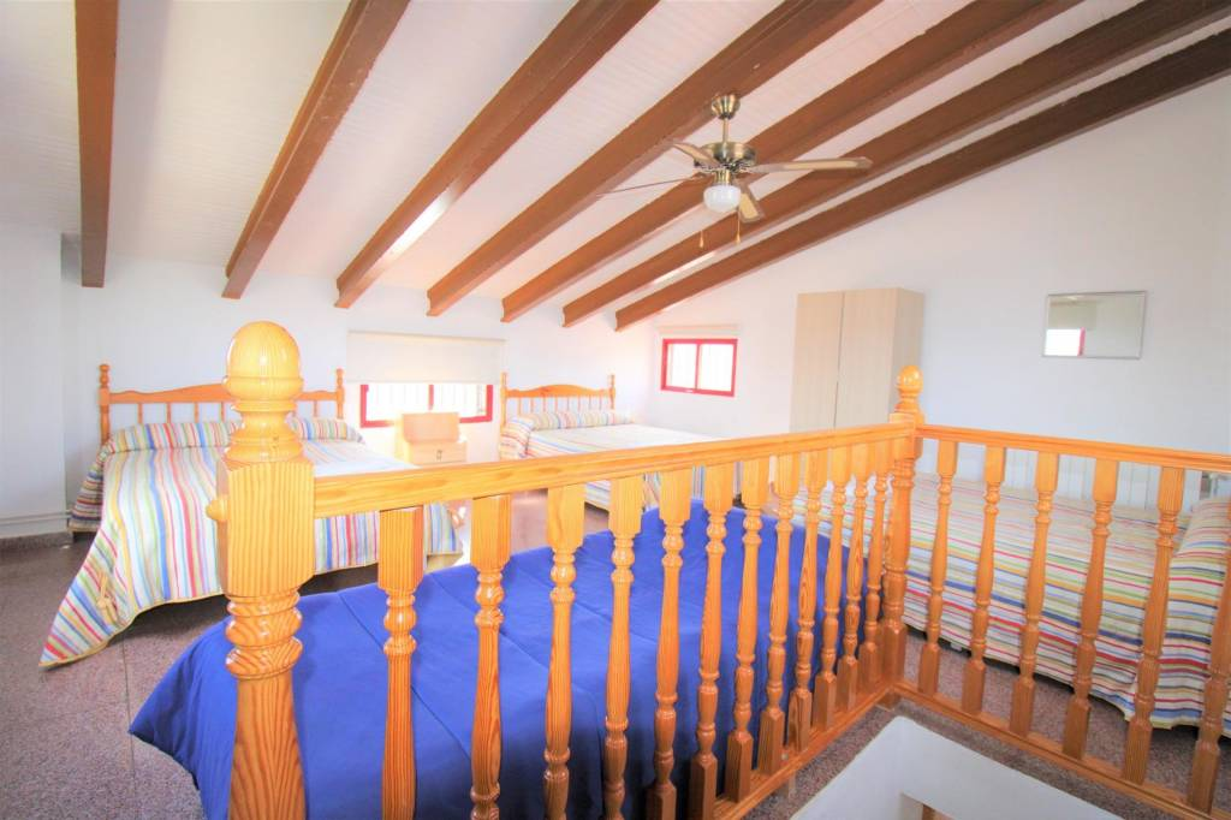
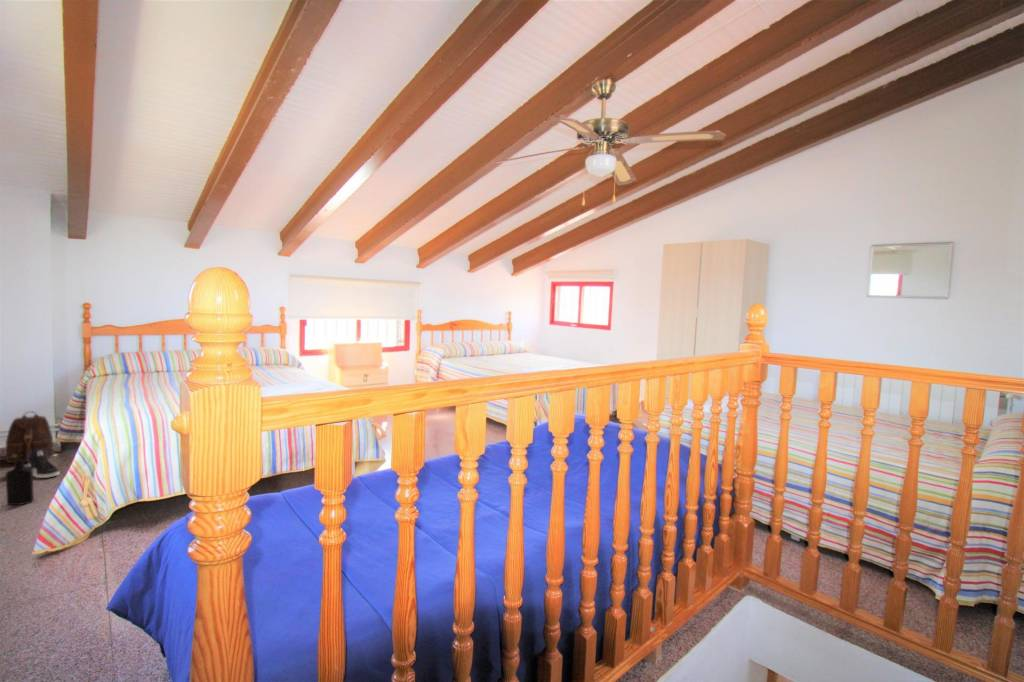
+ bottle [5,461,35,506]
+ backpack [0,410,64,464]
+ sneaker [26,449,60,479]
